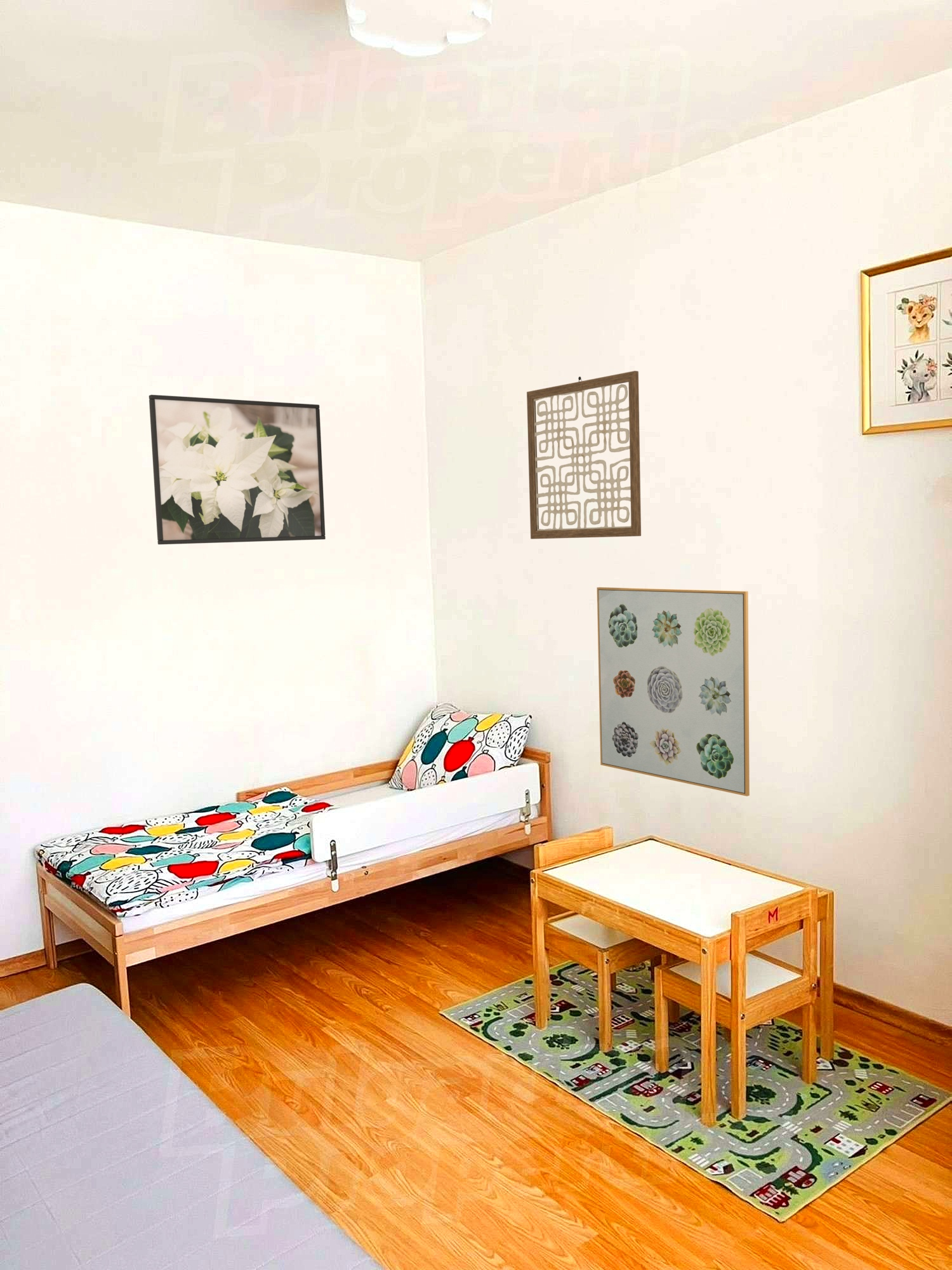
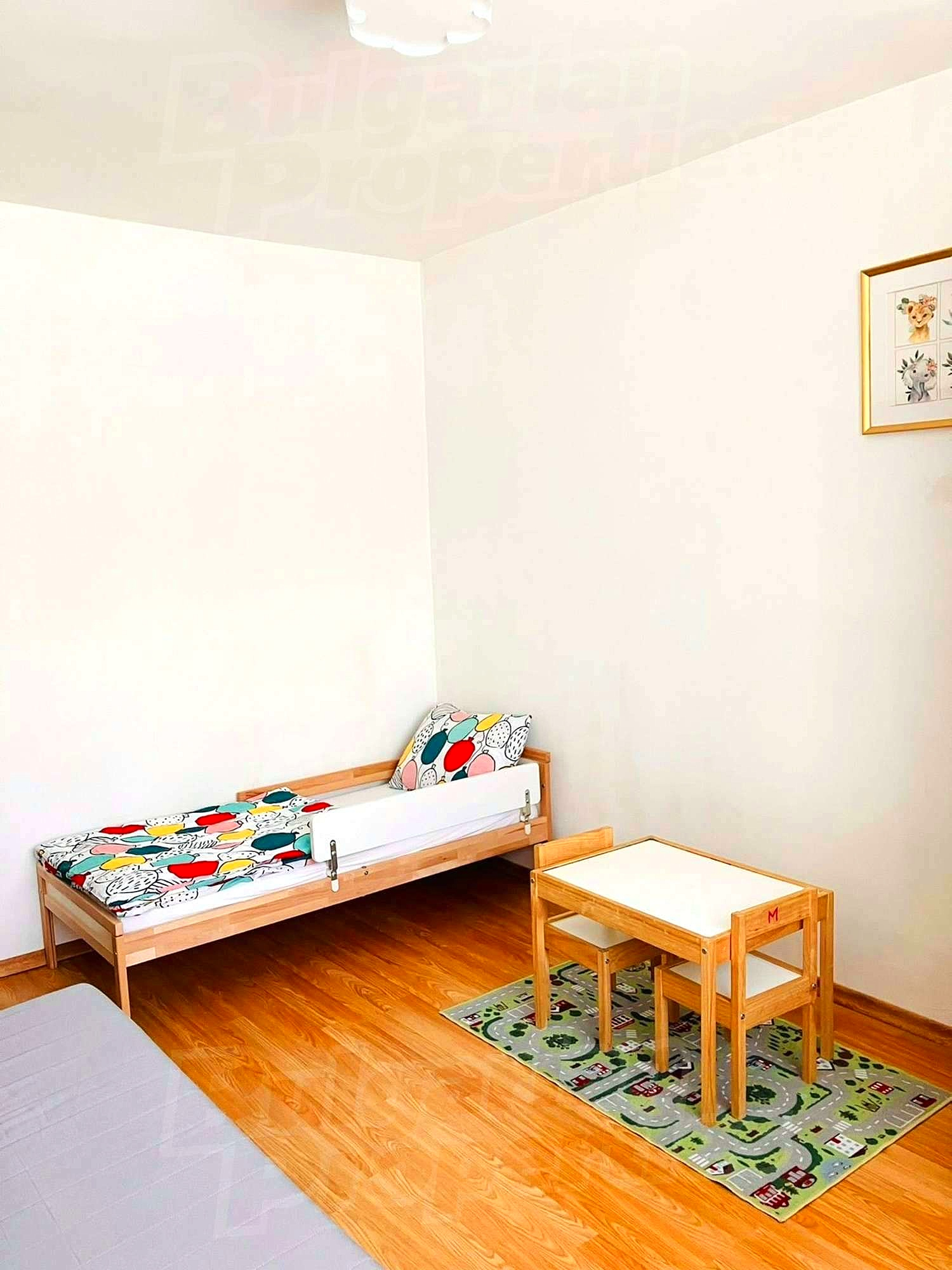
- wall art [597,587,750,797]
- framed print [149,394,326,545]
- wall art [526,370,642,540]
